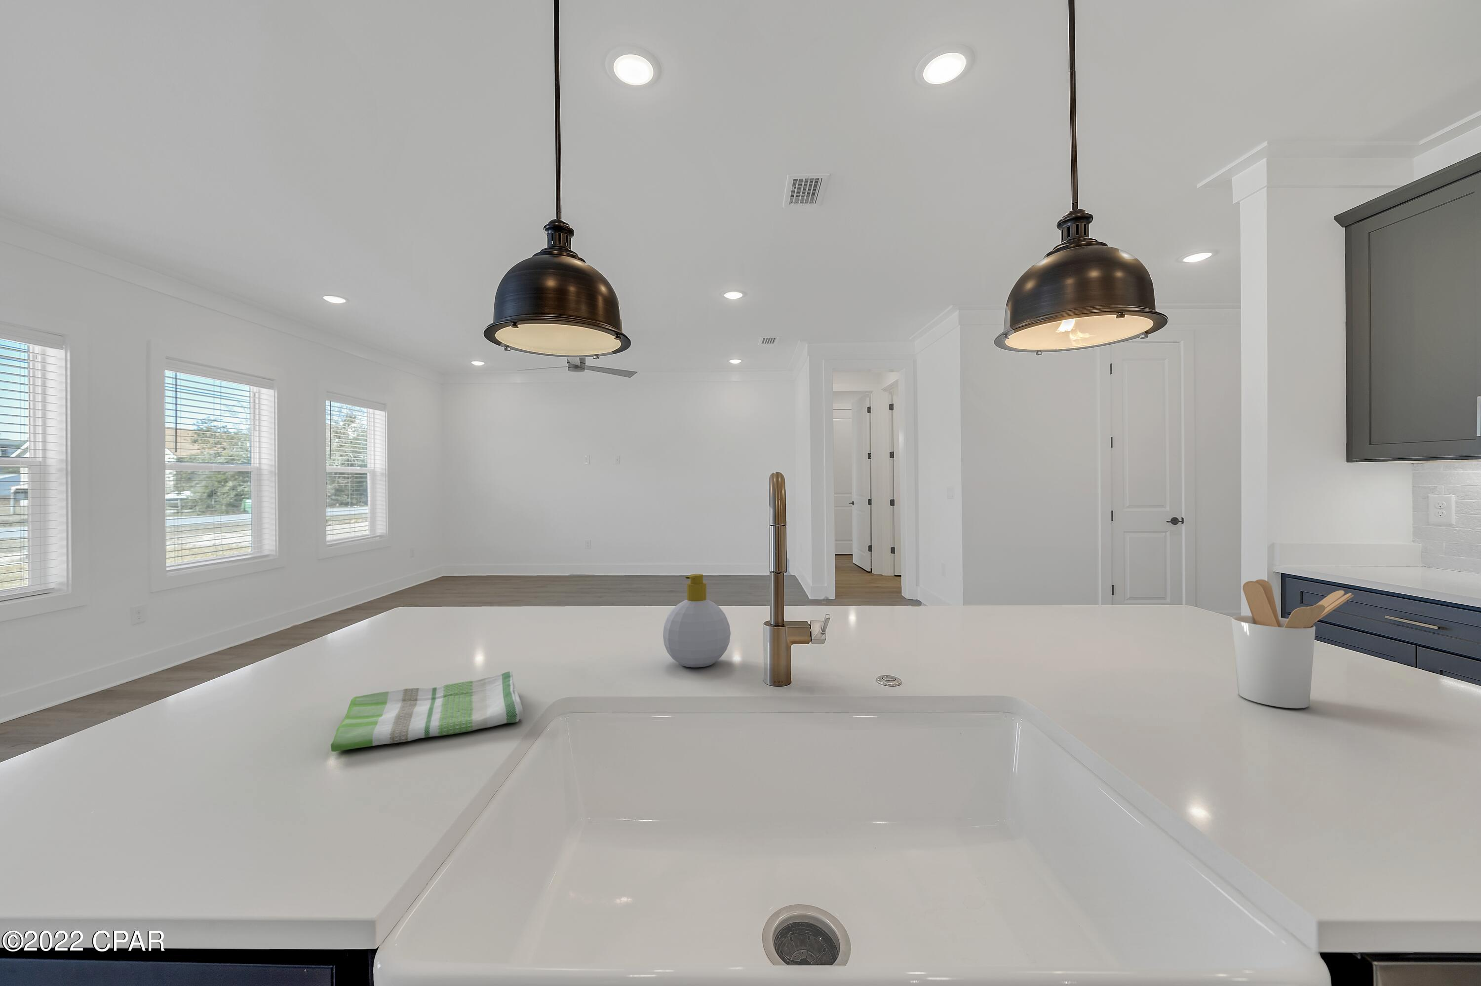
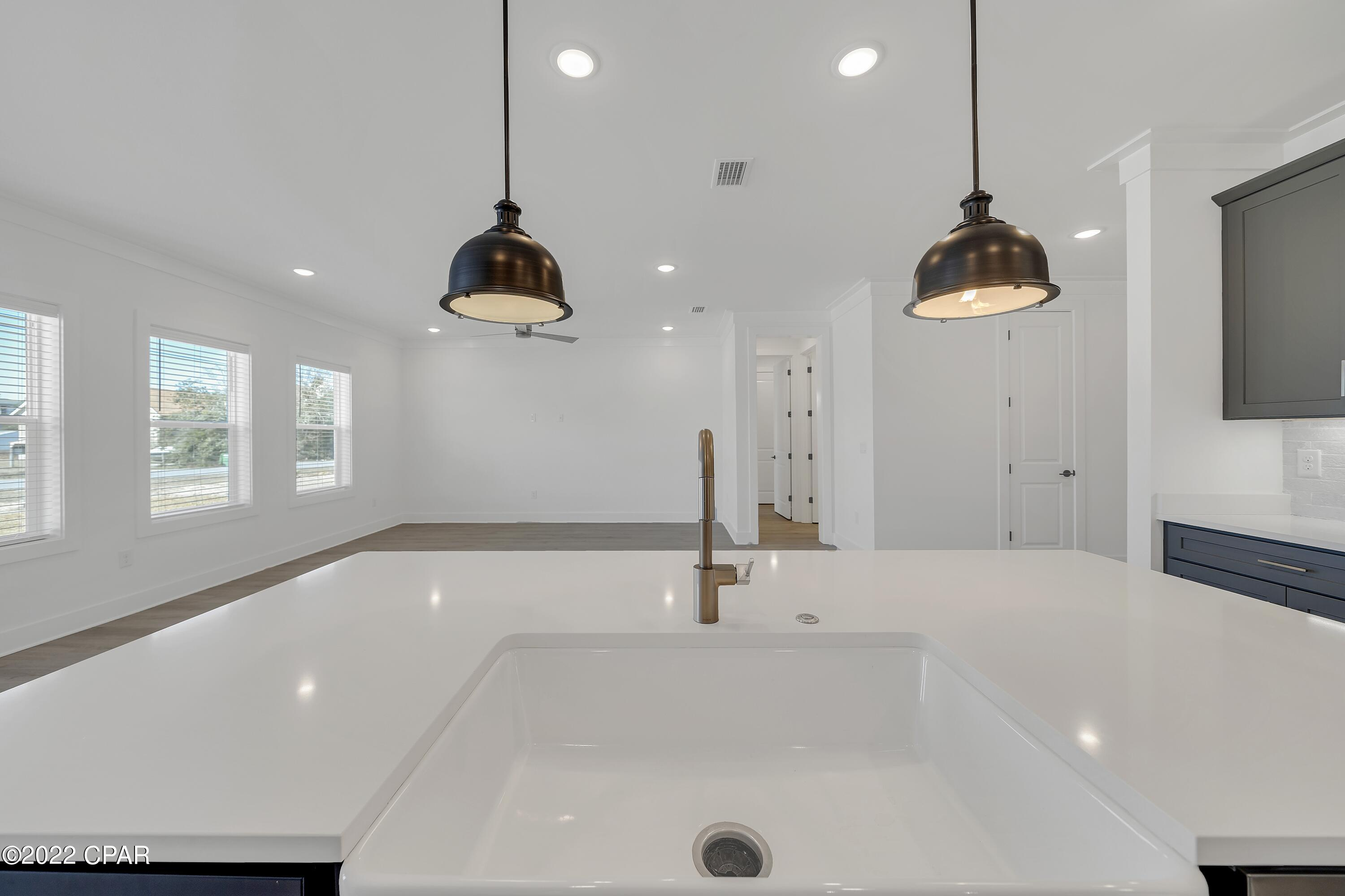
- dish towel [330,671,524,753]
- soap bottle [663,573,731,668]
- utensil holder [1231,579,1354,709]
